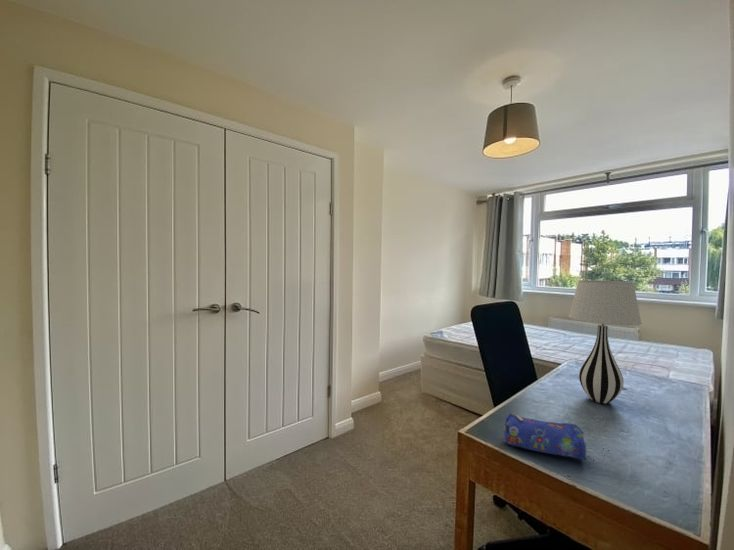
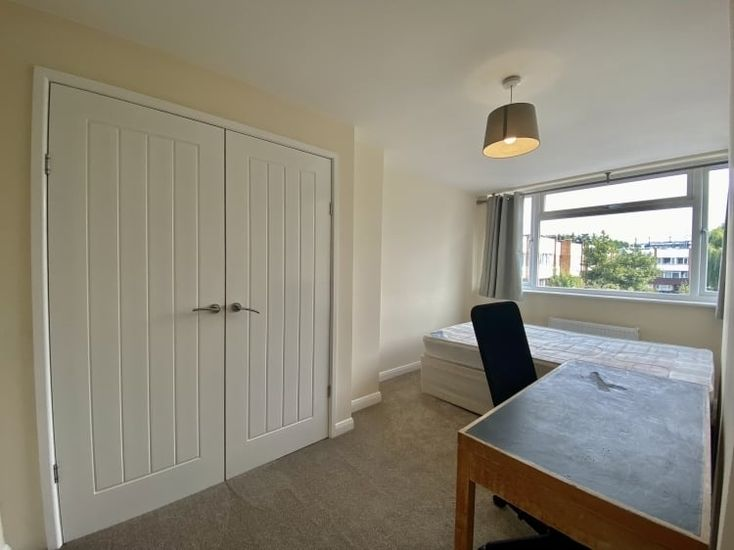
- pencil case [502,412,587,461]
- table lamp [568,279,643,405]
